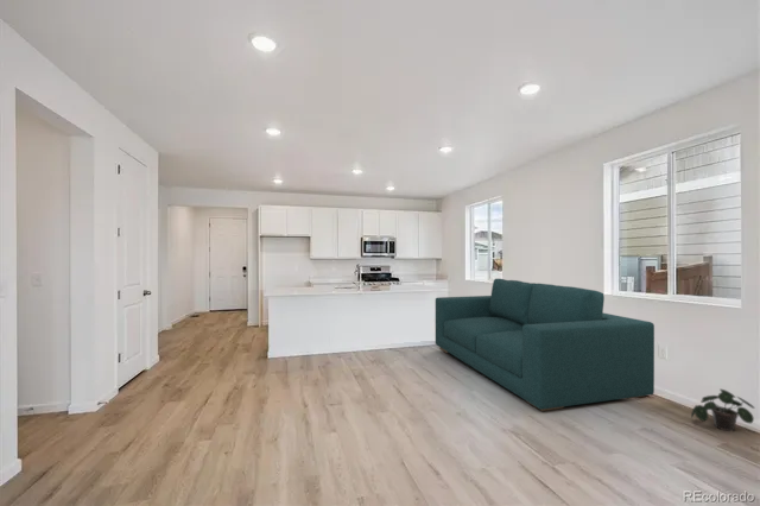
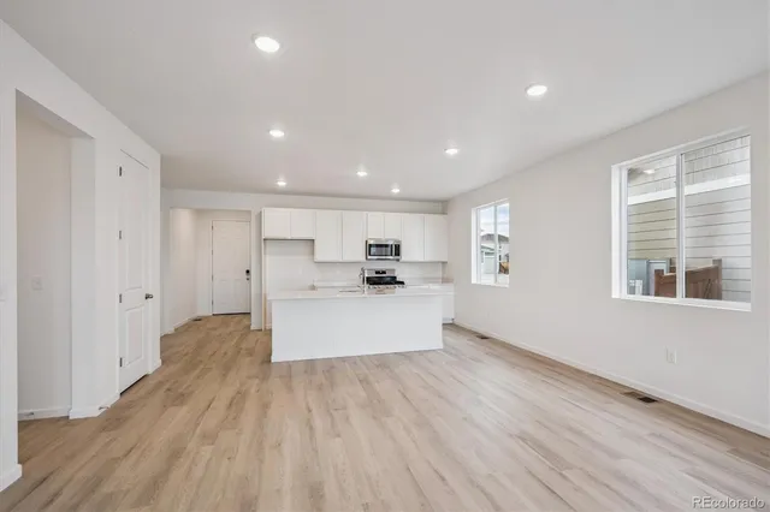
- potted plant [690,388,756,432]
- sofa [435,278,656,412]
